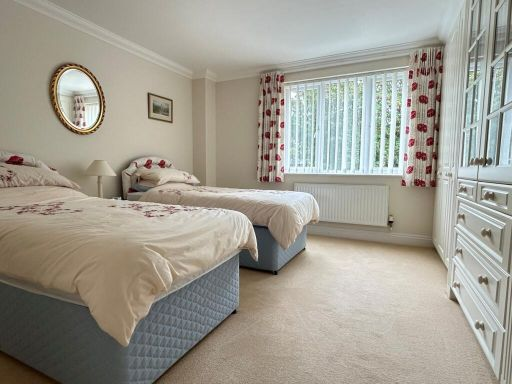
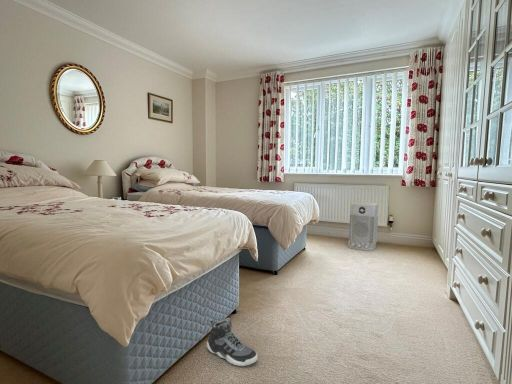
+ sneaker [206,317,259,367]
+ air purifier [347,201,379,252]
